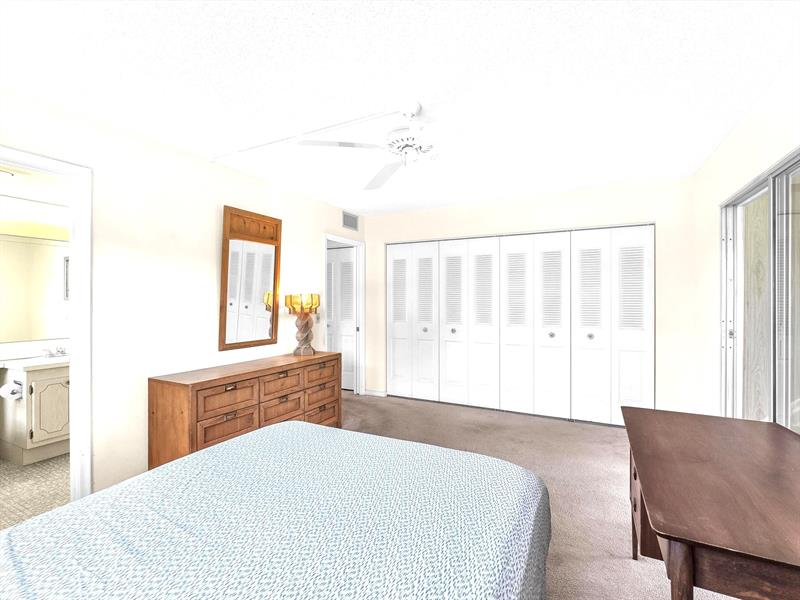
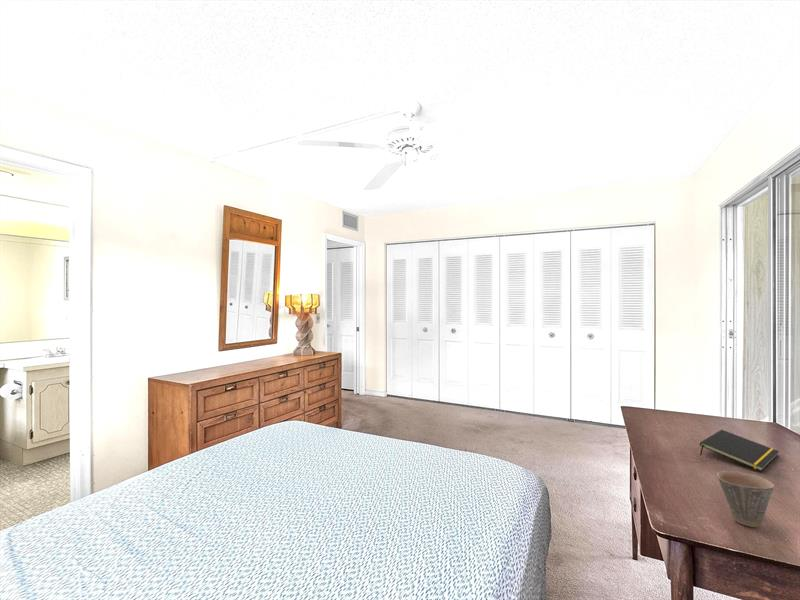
+ notepad [699,429,780,472]
+ cup [716,470,775,528]
